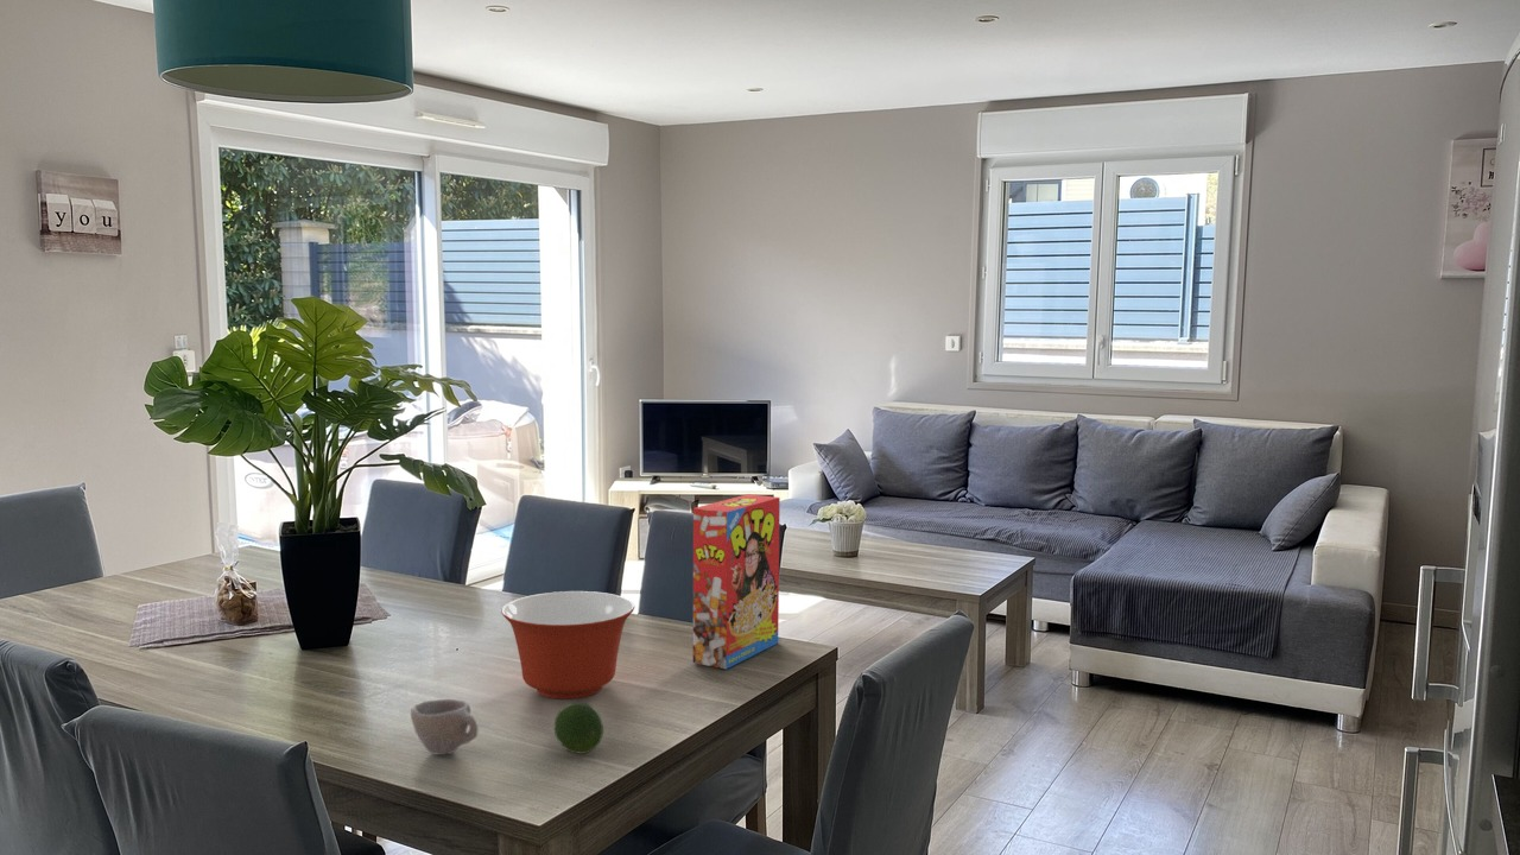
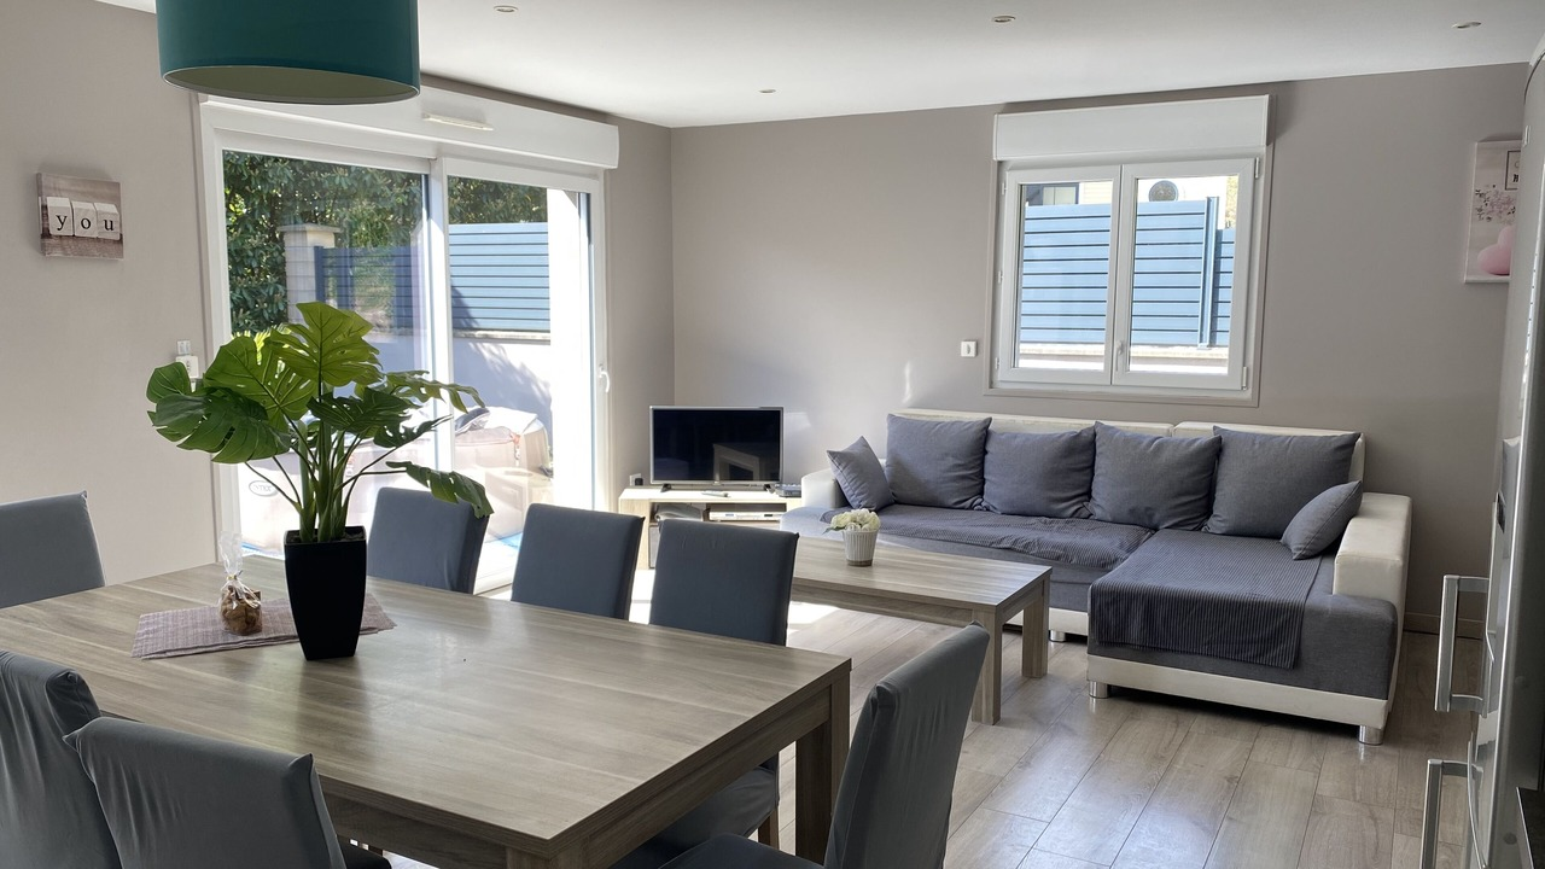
- mixing bowl [500,590,635,701]
- cereal box [692,493,781,670]
- fruit [553,702,604,755]
- cup [410,698,479,755]
